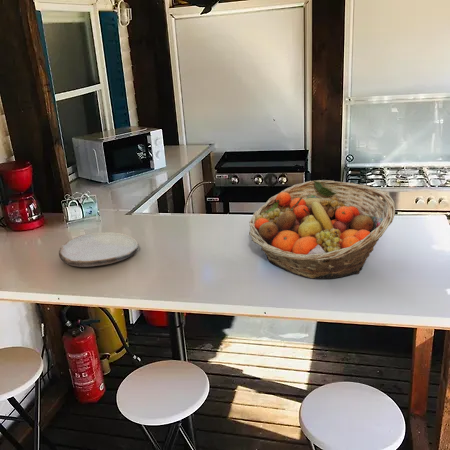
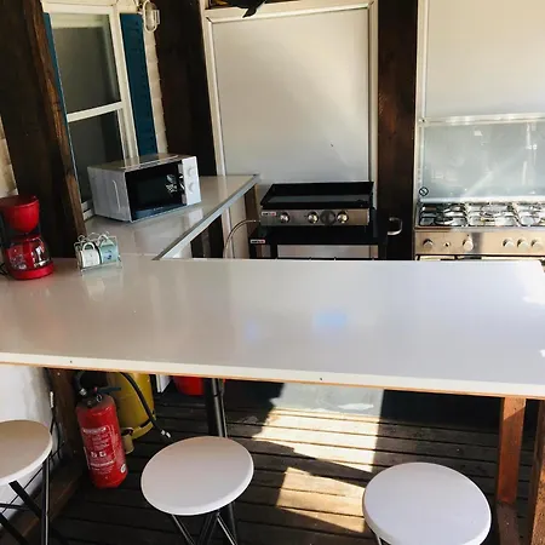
- plate [58,231,140,268]
- fruit basket [248,179,396,280]
